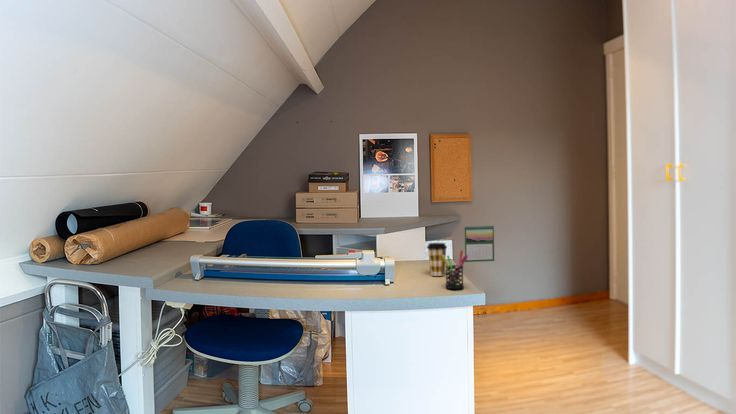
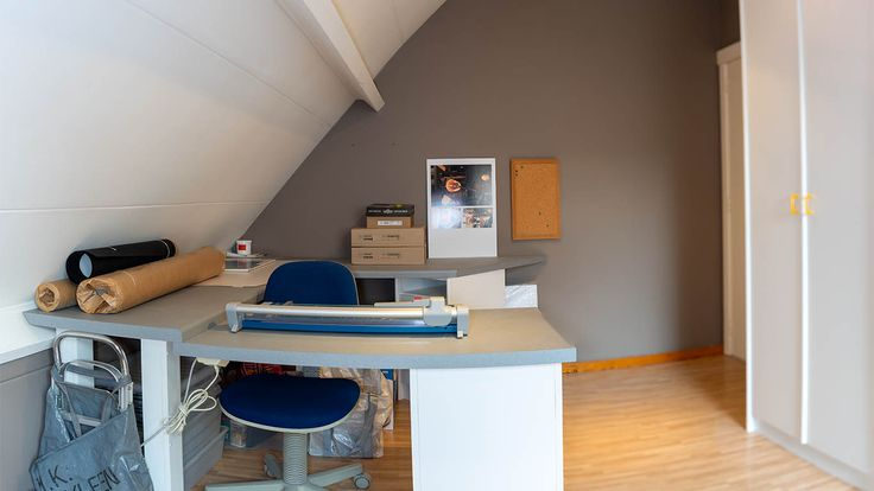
- pen holder [442,250,468,290]
- coffee cup [426,242,448,277]
- calendar [463,224,495,263]
